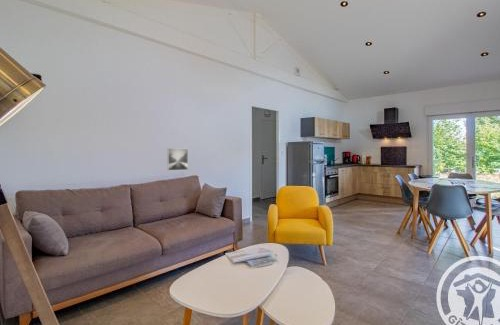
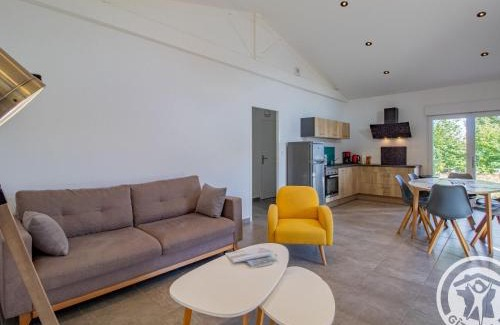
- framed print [166,147,189,172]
